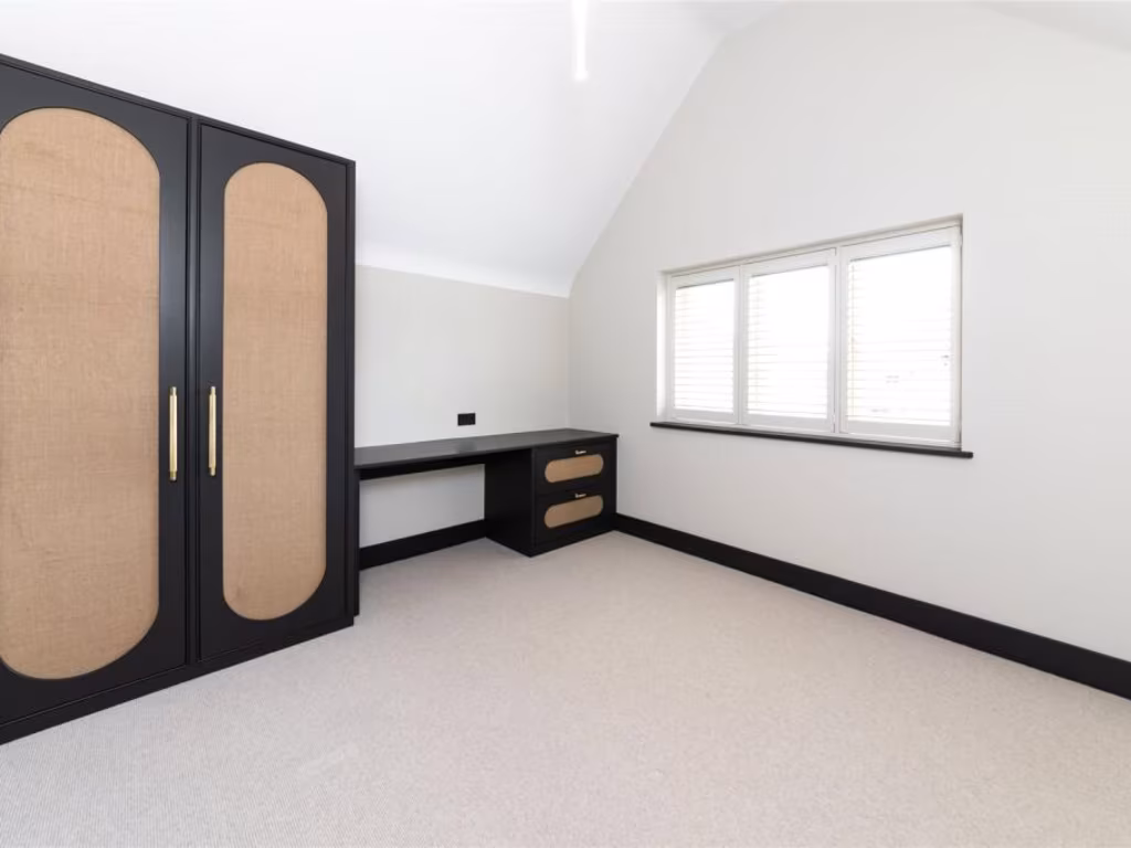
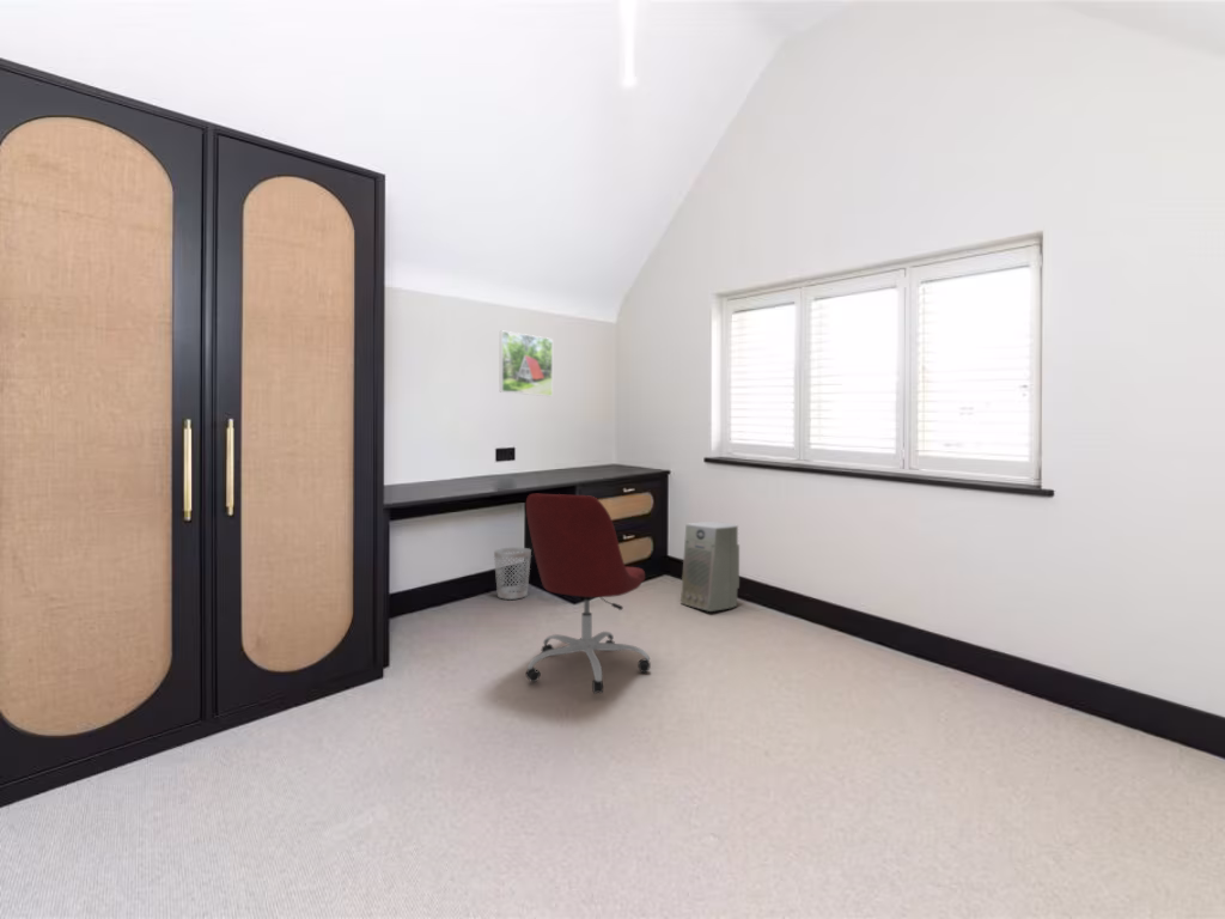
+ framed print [499,329,554,397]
+ fan [679,521,741,613]
+ wastebasket [493,547,532,601]
+ office chair [524,493,652,695]
